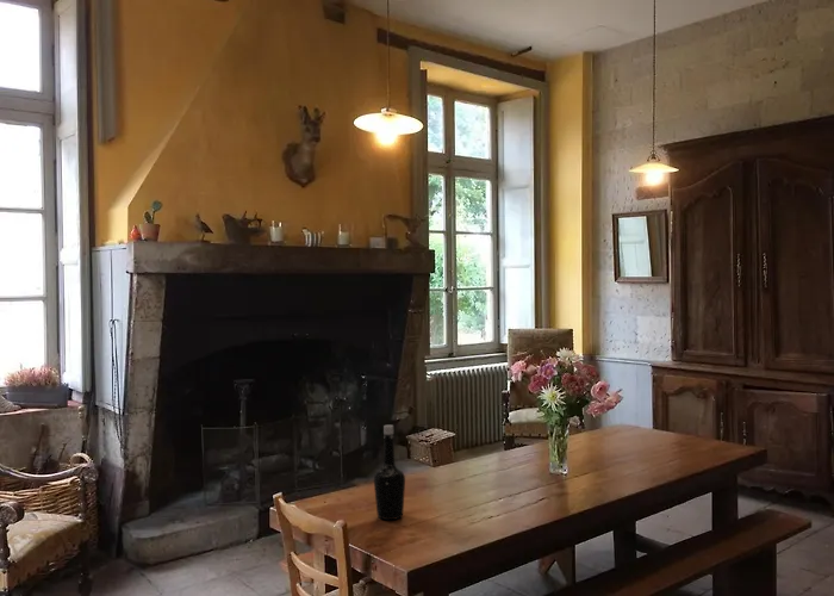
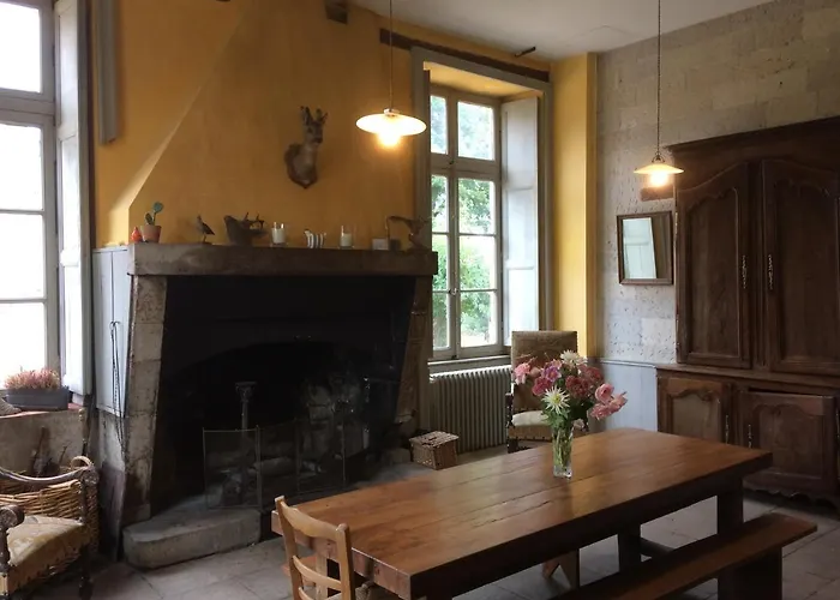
- bottle [373,424,406,521]
